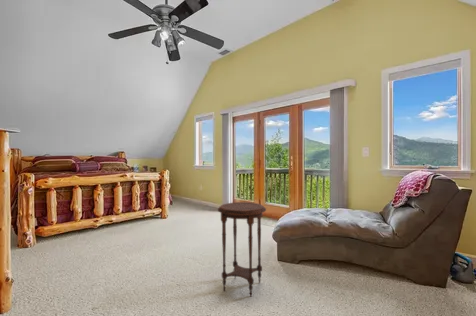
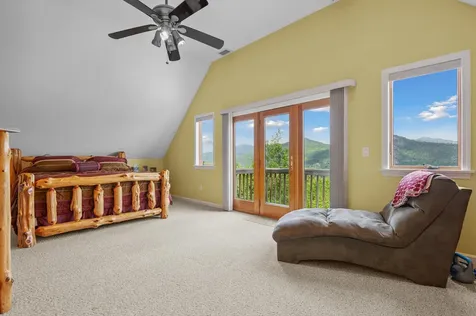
- side table [217,201,267,298]
